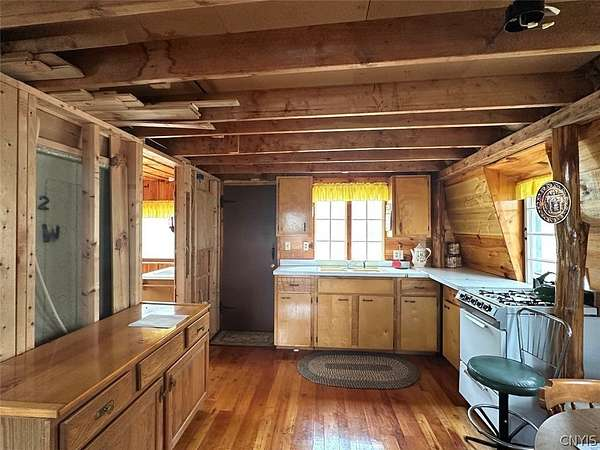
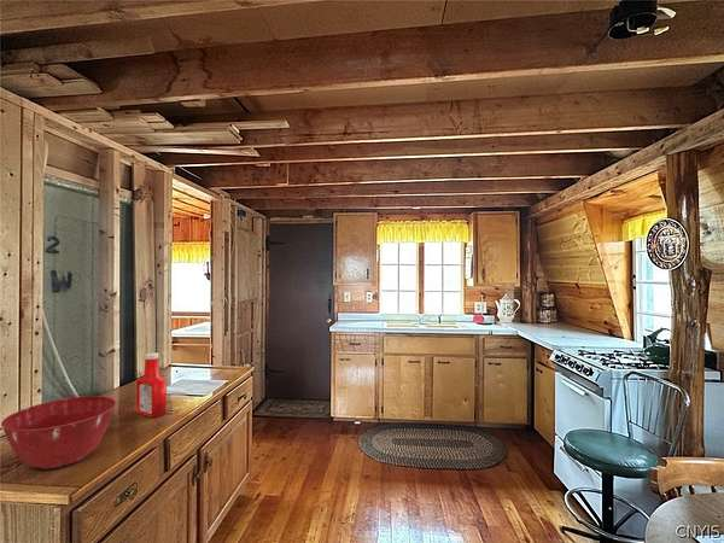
+ mixing bowl [0,395,117,471]
+ soap bottle [135,352,168,419]
